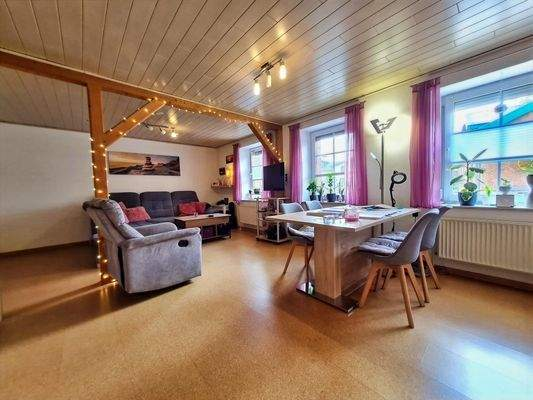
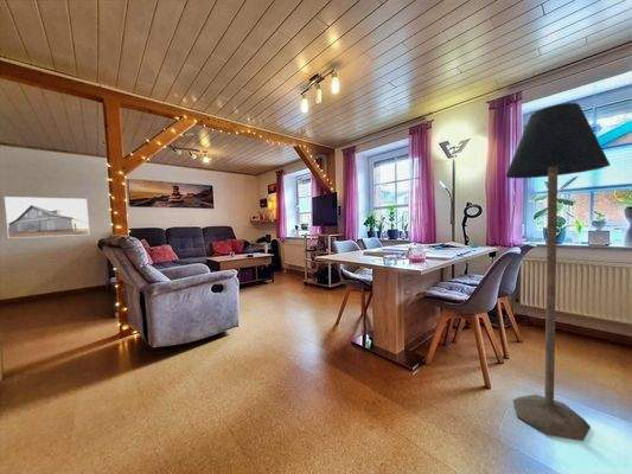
+ floor lamp [505,102,612,442]
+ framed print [4,196,90,239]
